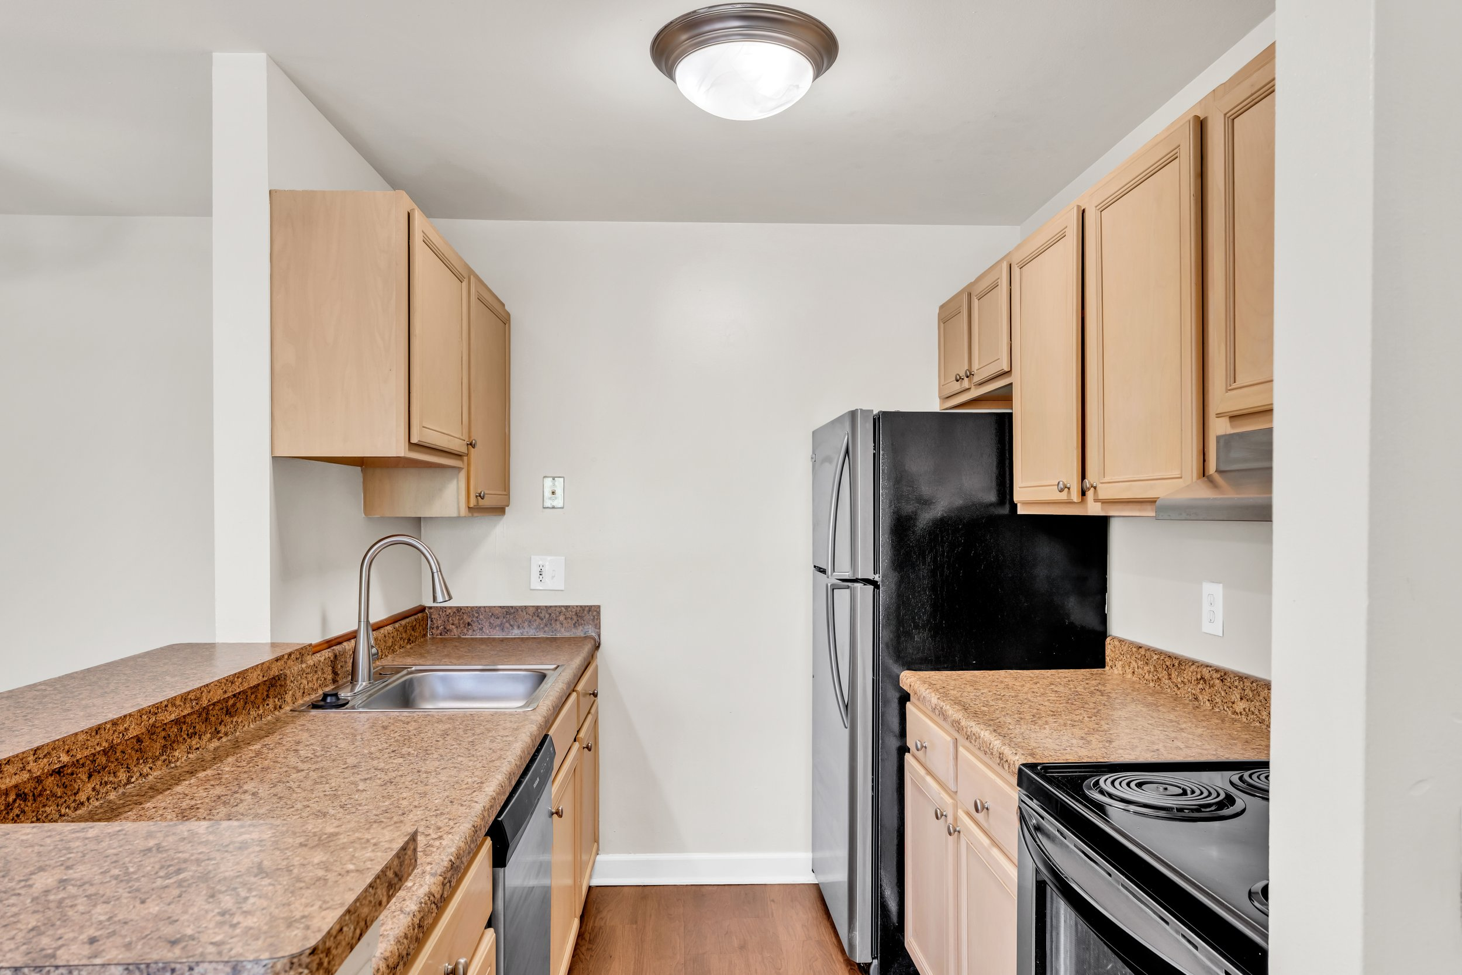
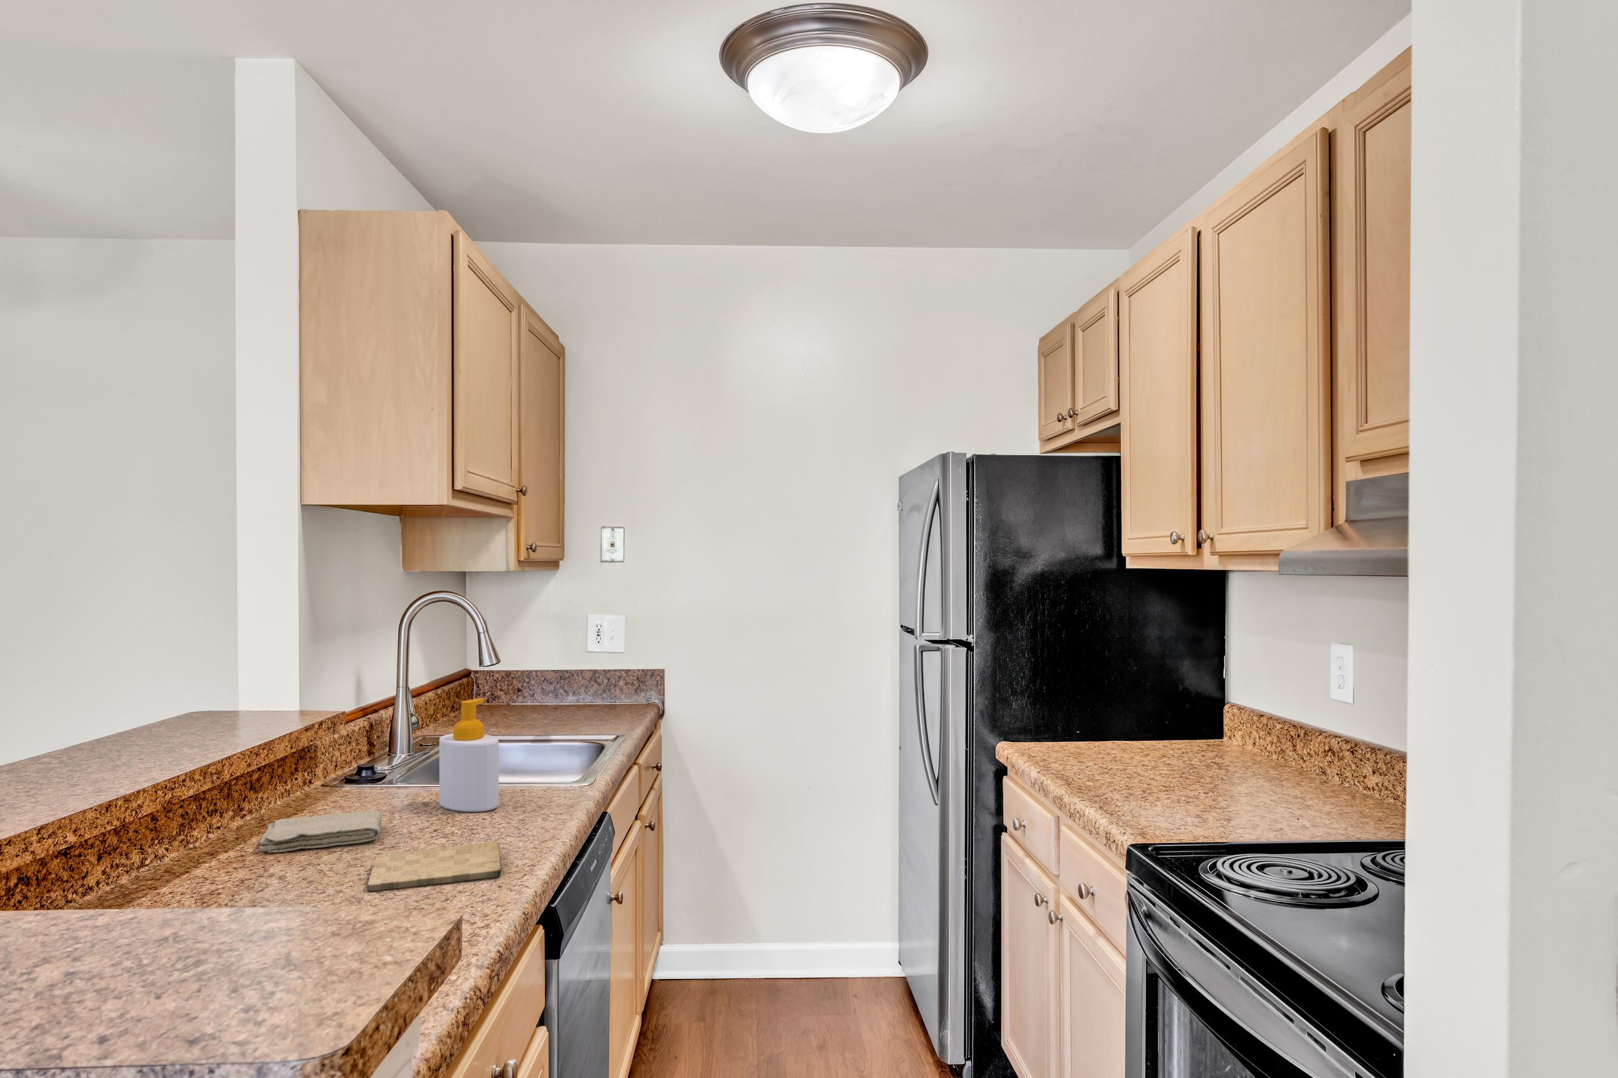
+ cutting board [367,841,502,893]
+ washcloth [259,810,383,853]
+ soap bottle [438,698,500,812]
